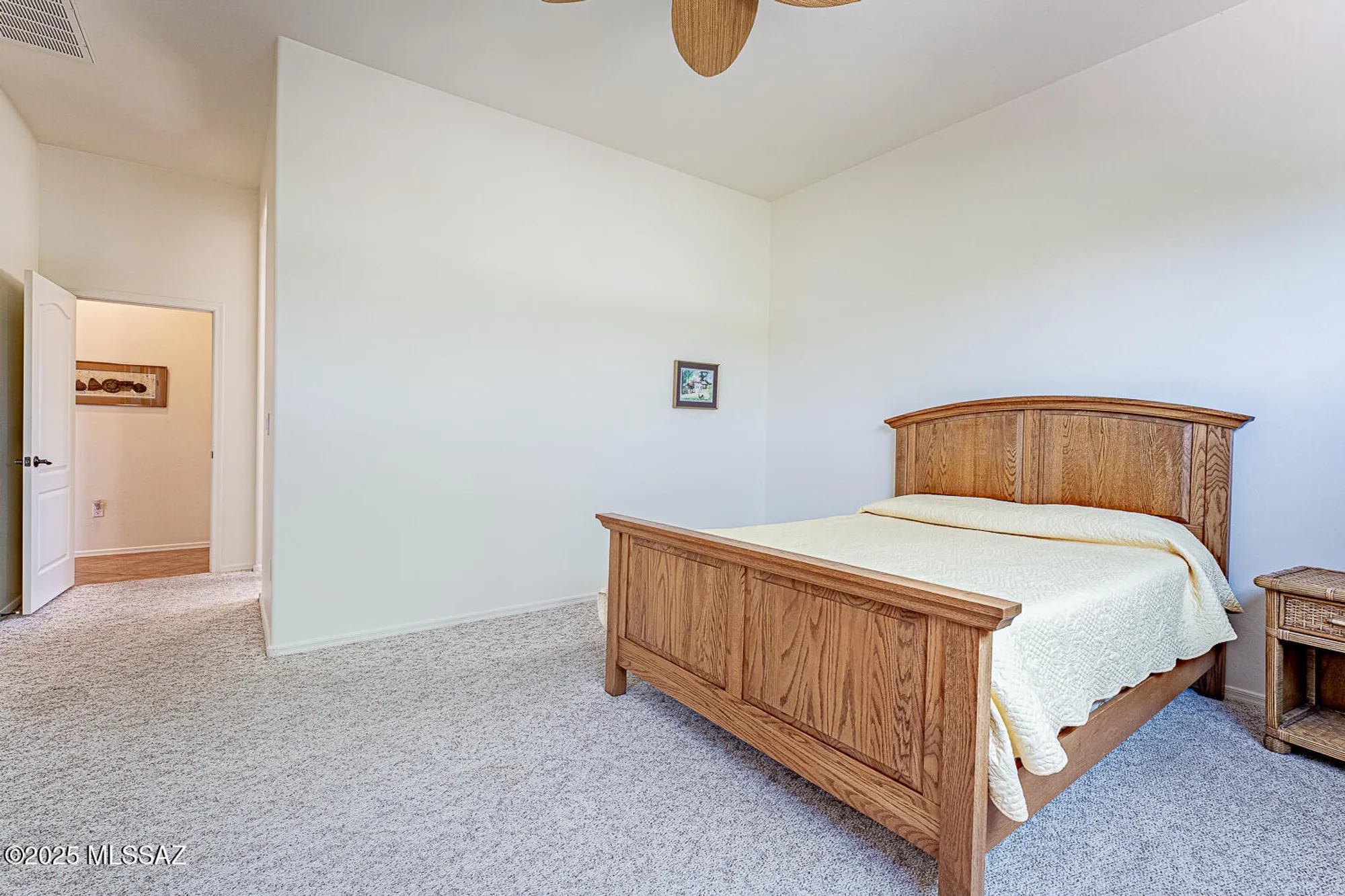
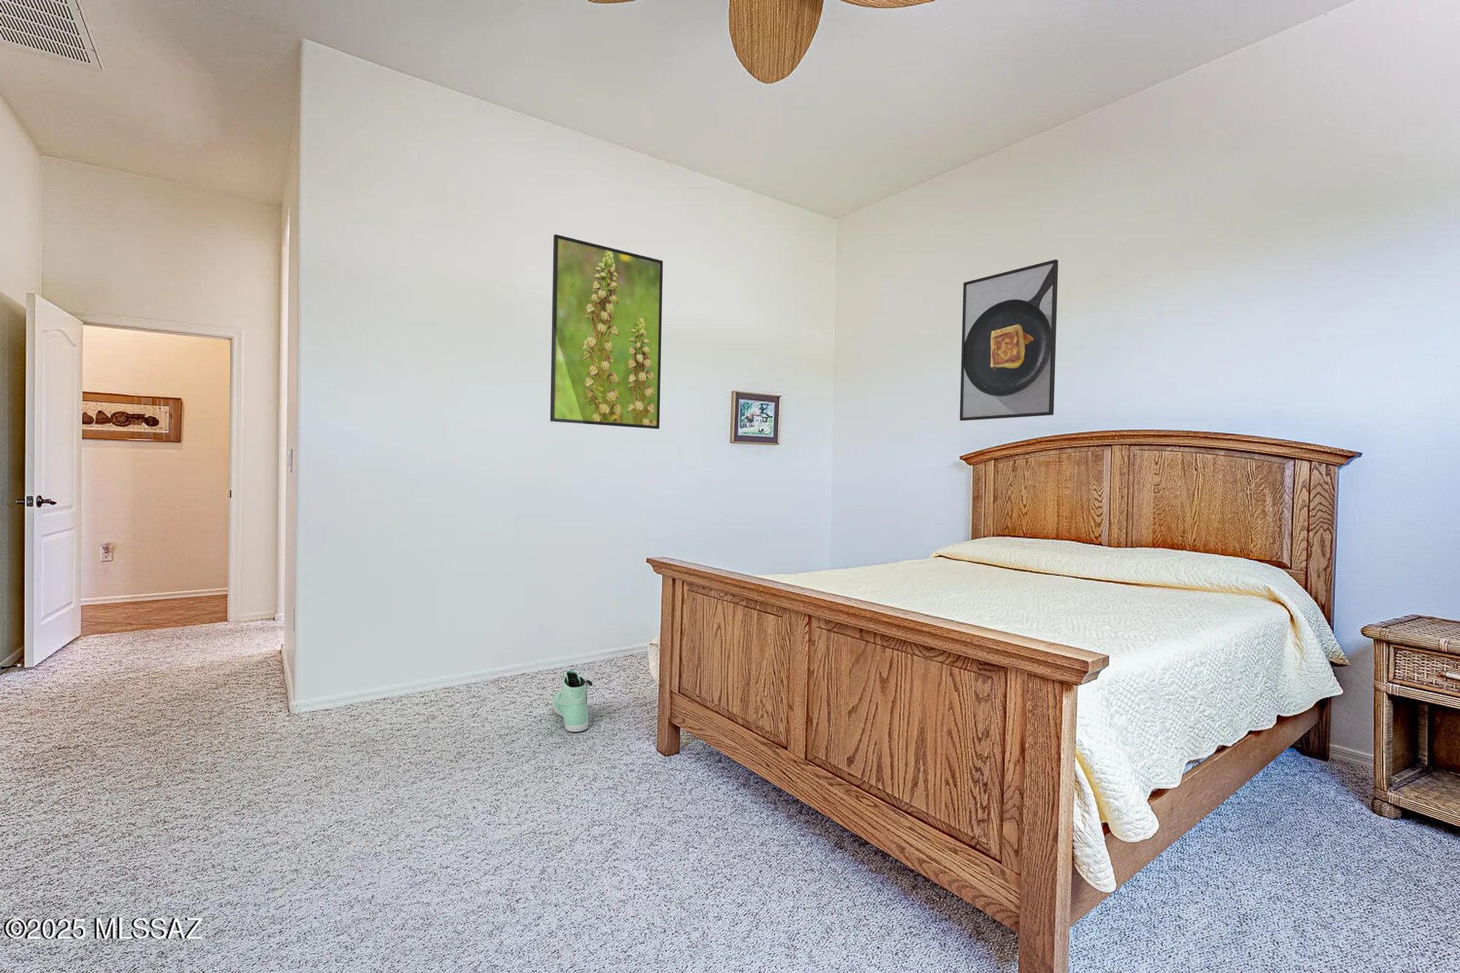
+ sneaker [553,669,594,733]
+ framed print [960,260,1059,421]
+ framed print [549,233,663,430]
